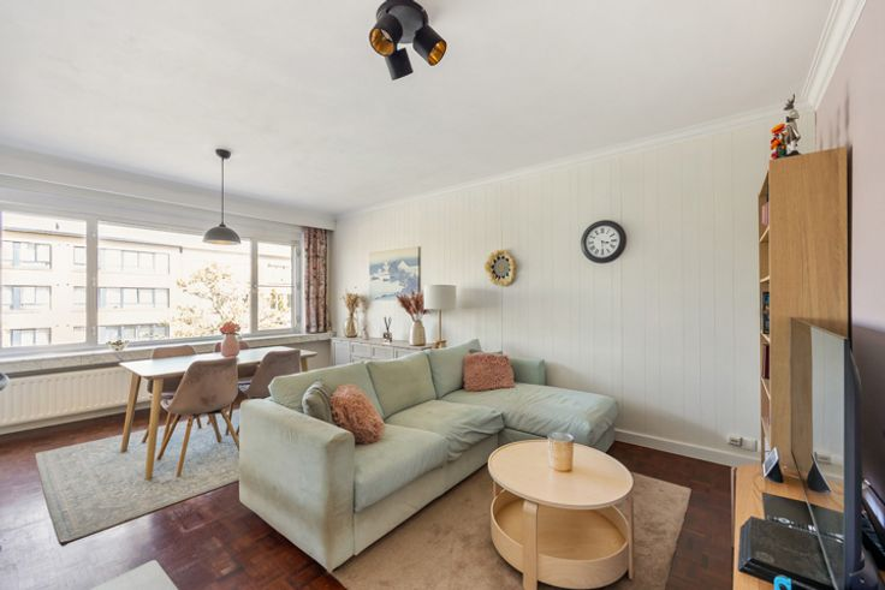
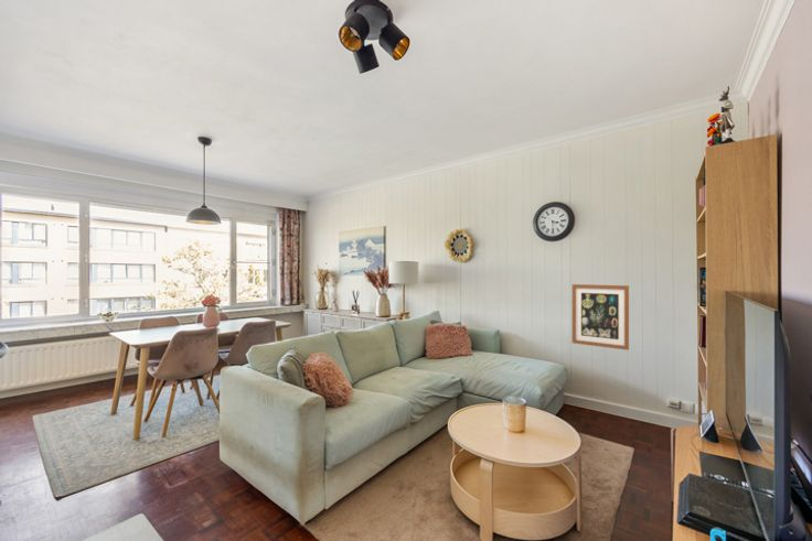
+ wall art [571,283,630,351]
